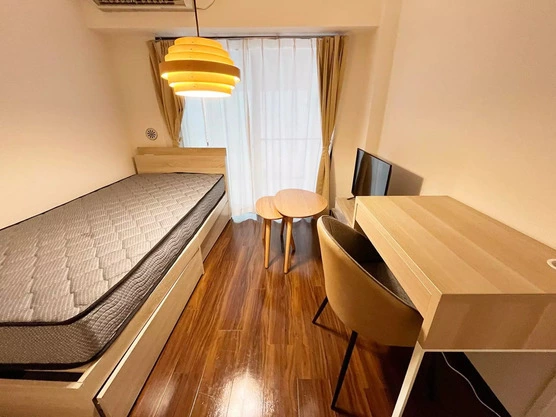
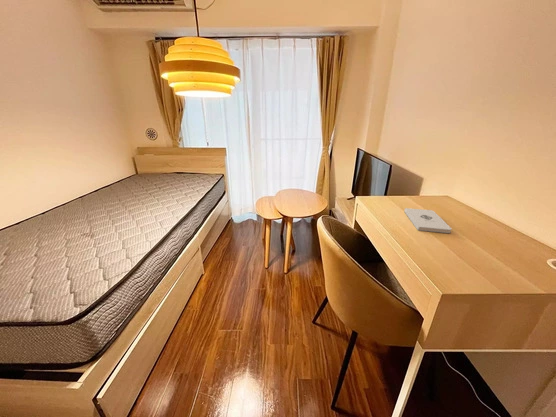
+ notepad [403,207,452,234]
